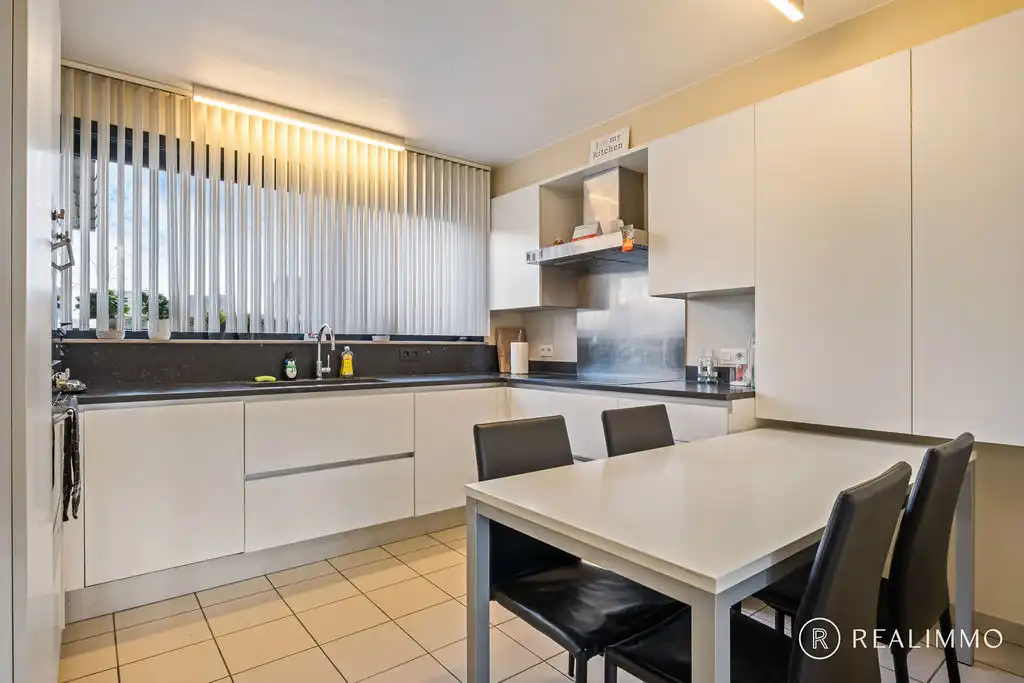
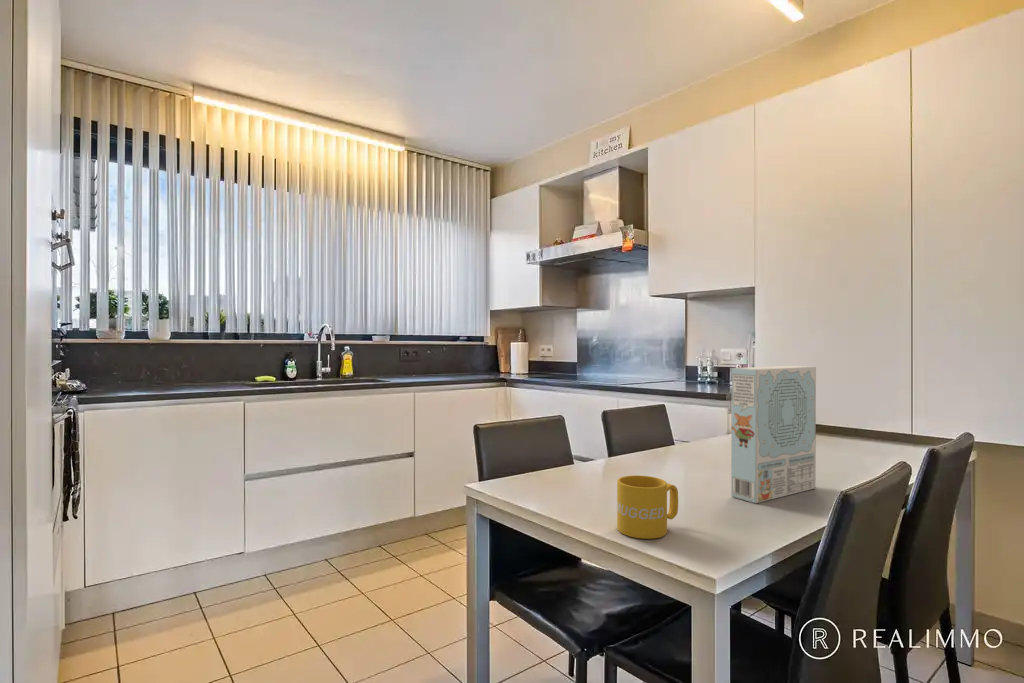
+ mug [616,474,679,540]
+ cereal box [730,365,817,504]
